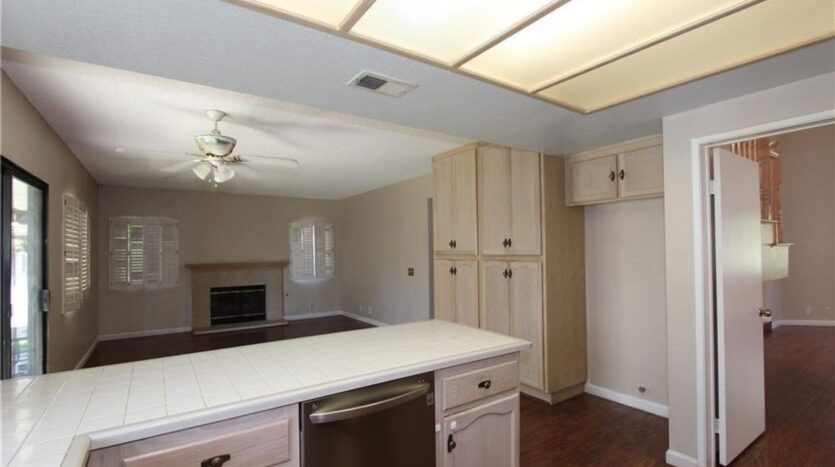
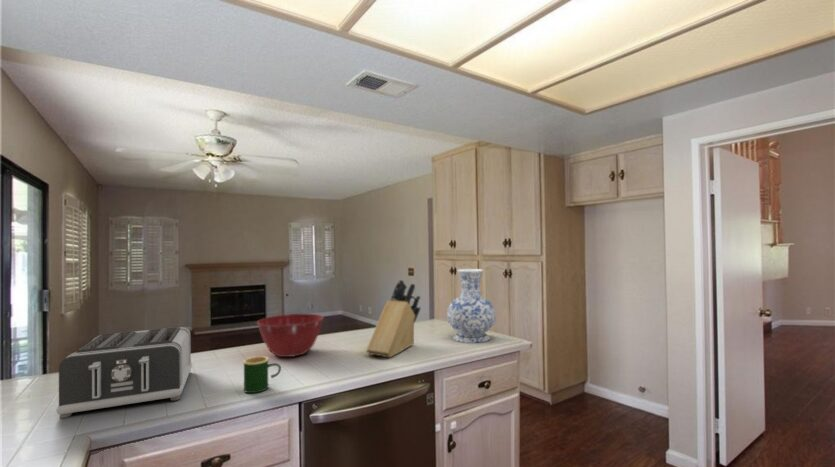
+ knife block [365,279,422,358]
+ vase [446,268,497,344]
+ mug [242,355,282,394]
+ mixing bowl [256,313,325,358]
+ toaster [56,326,193,419]
